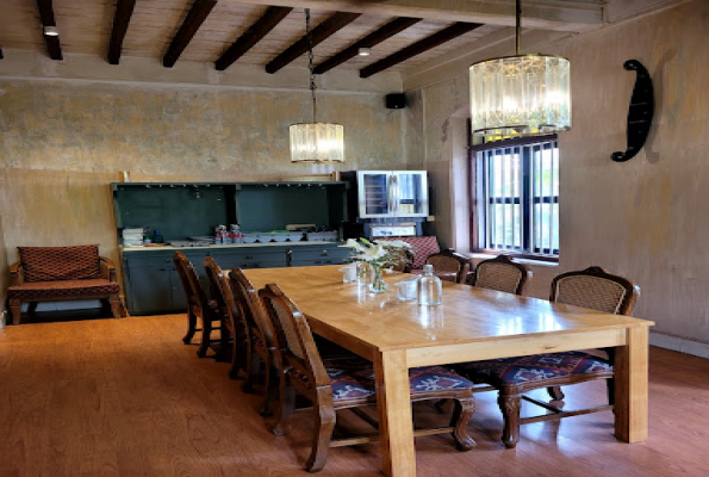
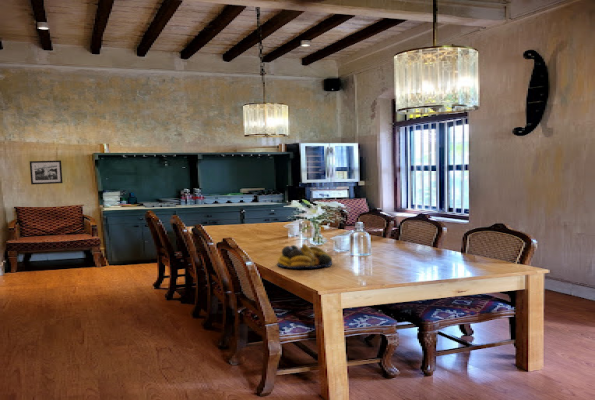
+ fruit bowl [276,243,333,269]
+ picture frame [29,159,64,185]
